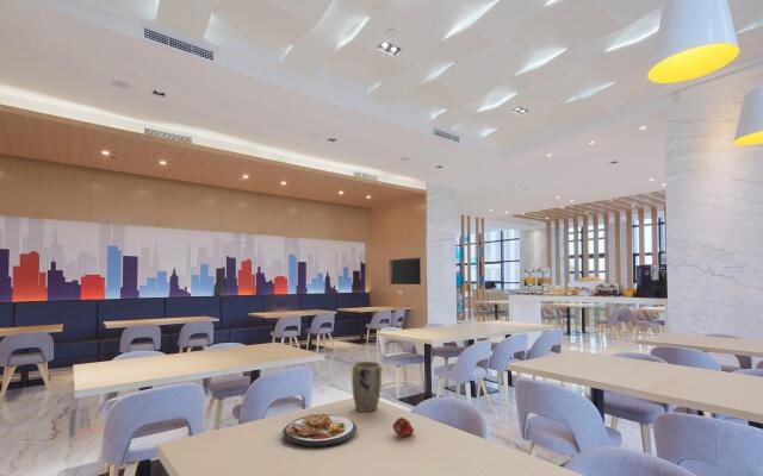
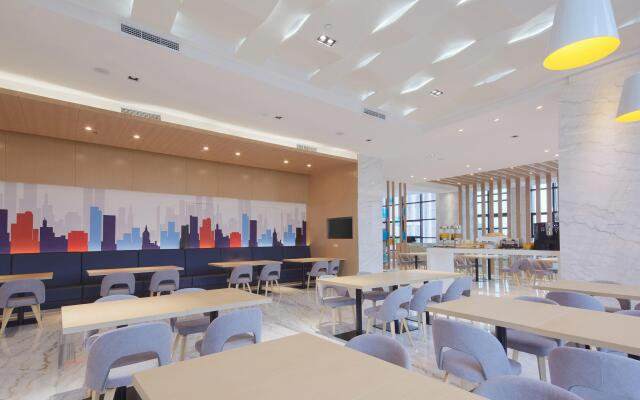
- plate [281,413,358,449]
- plant pot [351,361,383,413]
- fruit [392,416,415,438]
